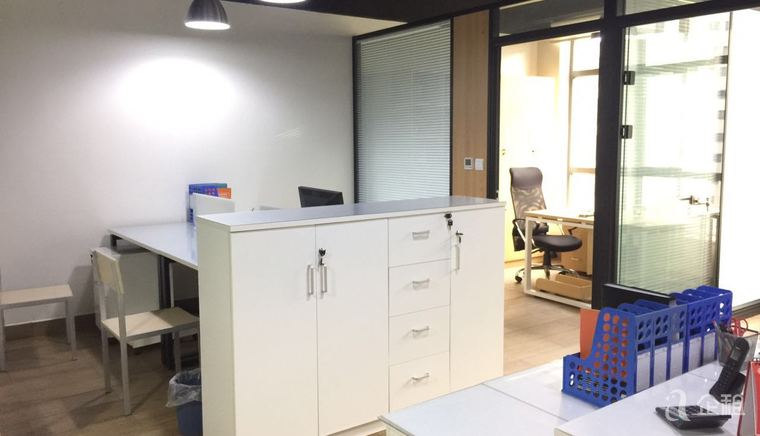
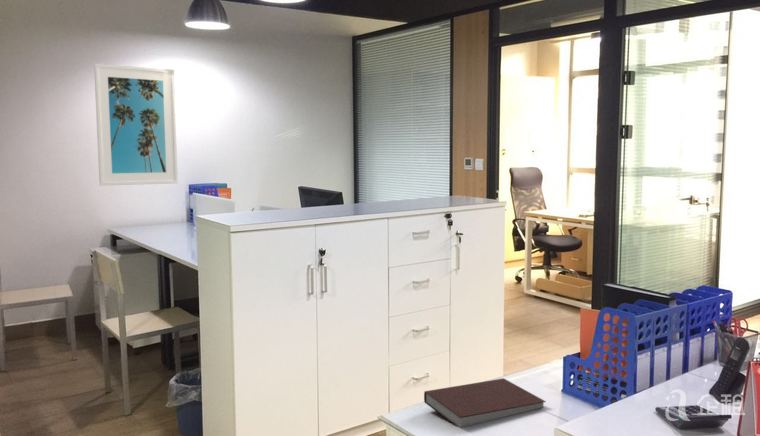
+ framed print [93,63,179,187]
+ notebook [423,377,547,428]
